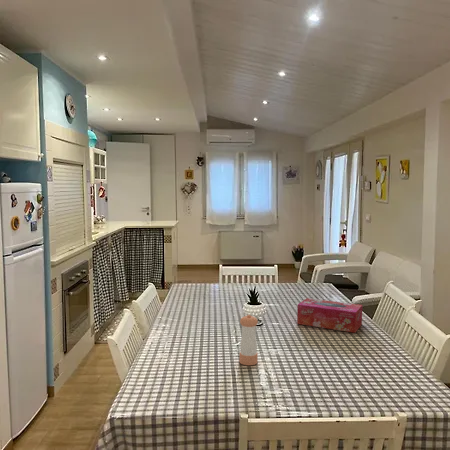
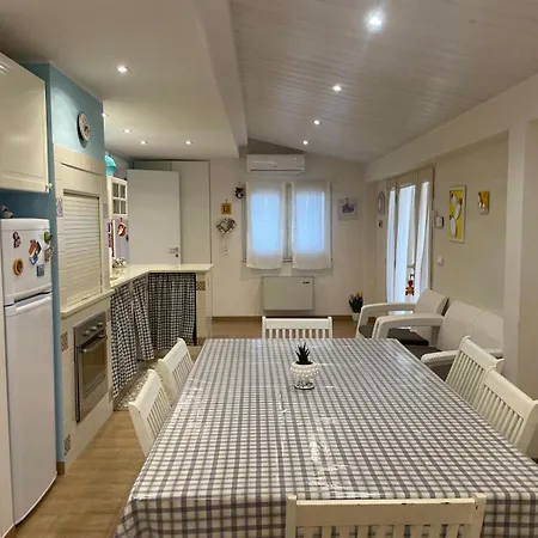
- tissue box [296,297,363,334]
- pepper shaker [238,314,259,366]
